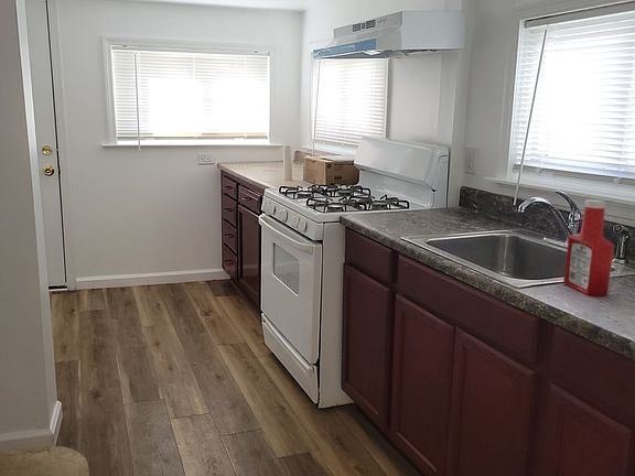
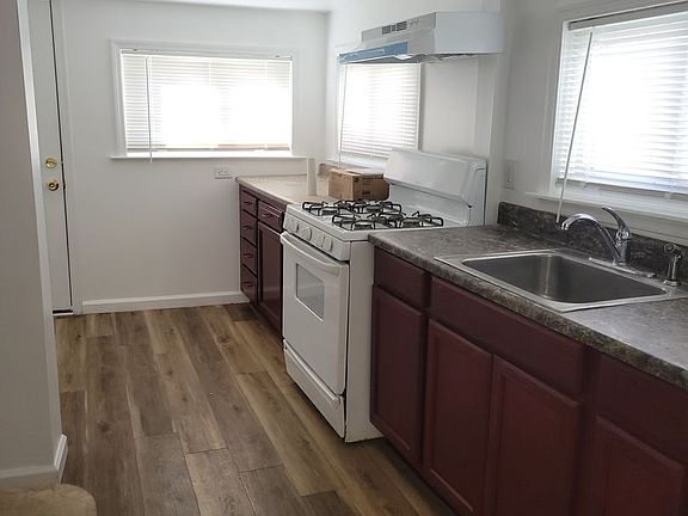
- soap bottle [562,198,615,298]
